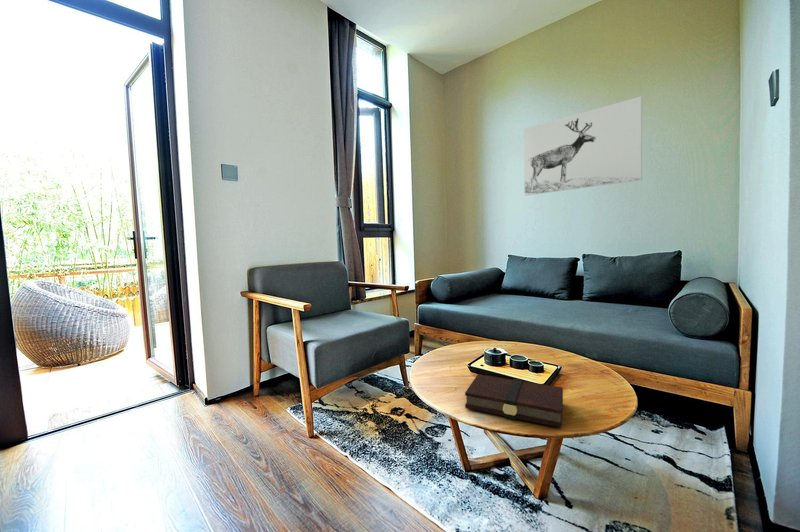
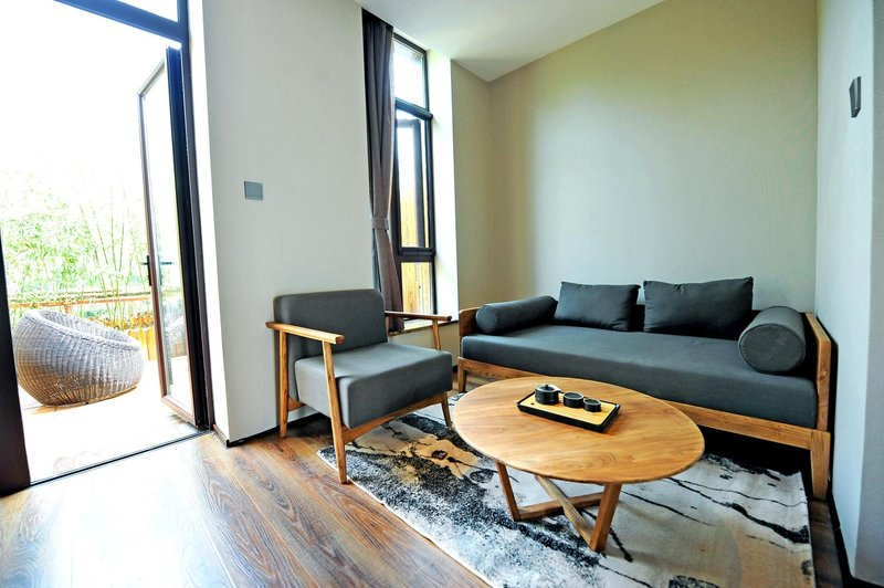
- wall art [523,96,643,196]
- book [464,374,564,429]
